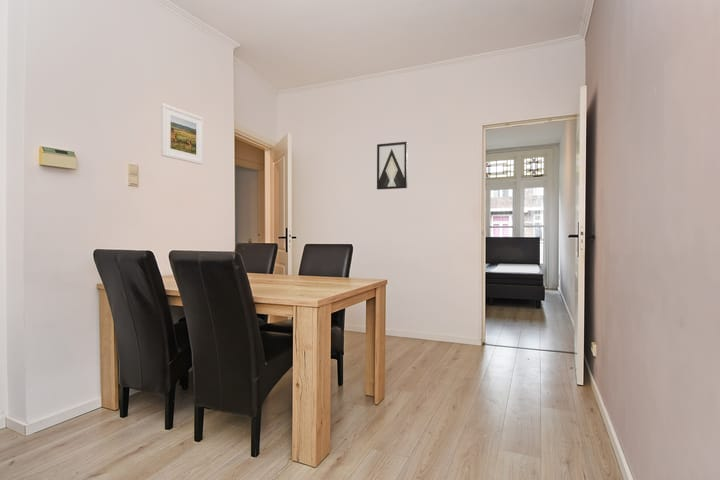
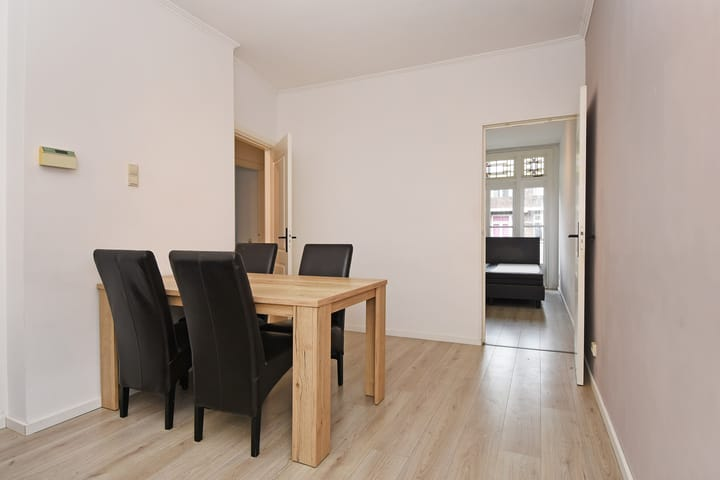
- wall art [376,141,408,190]
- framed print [160,102,204,165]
